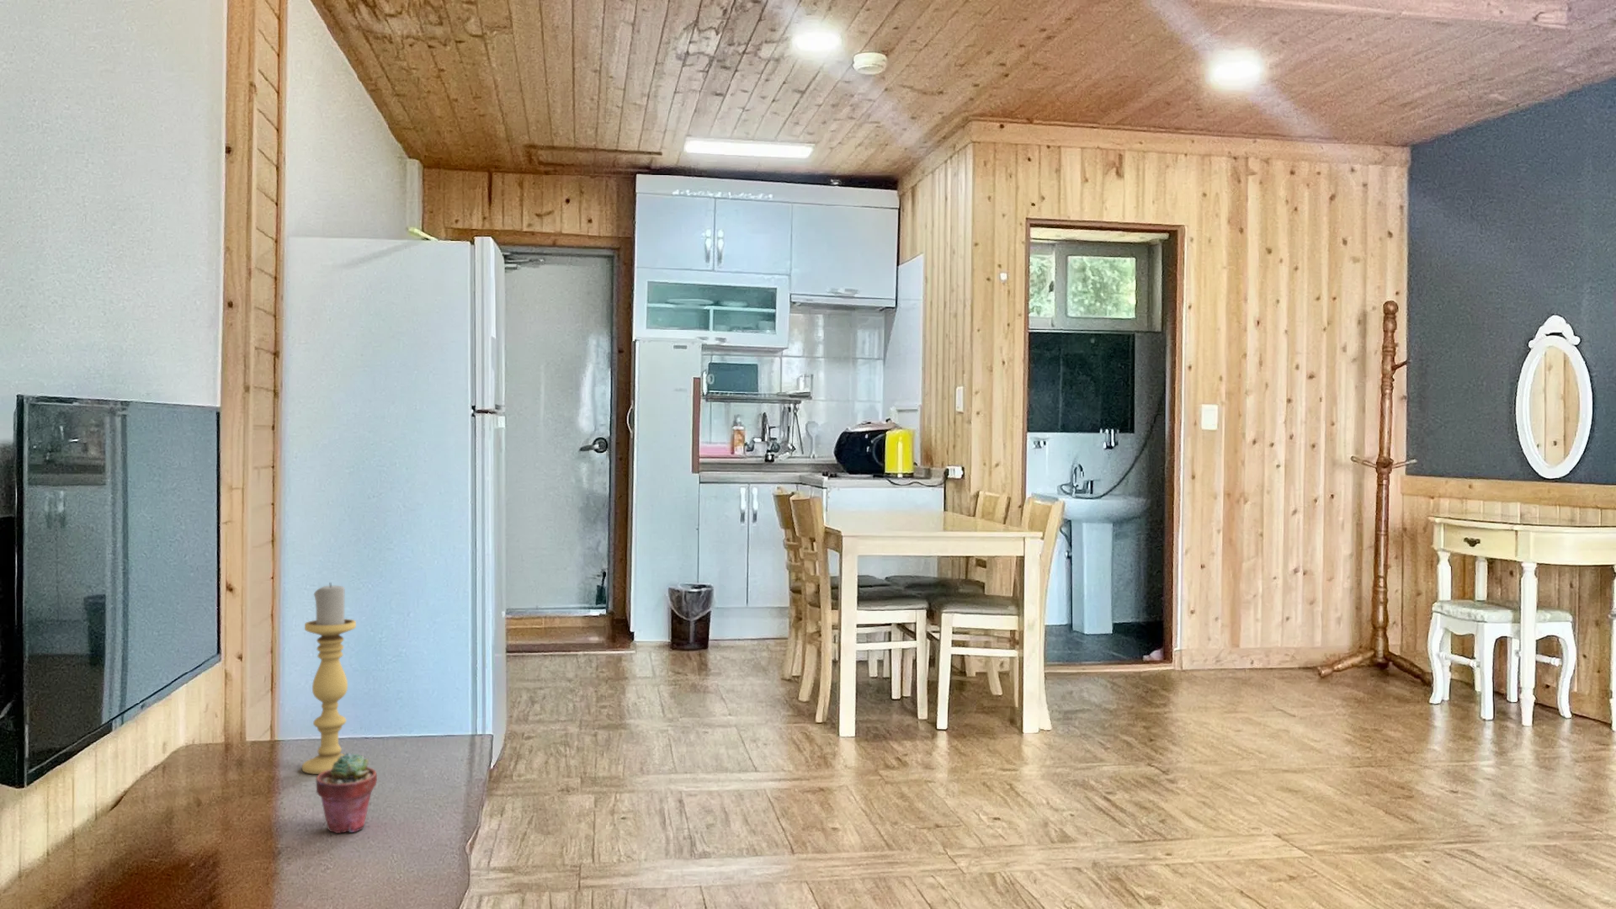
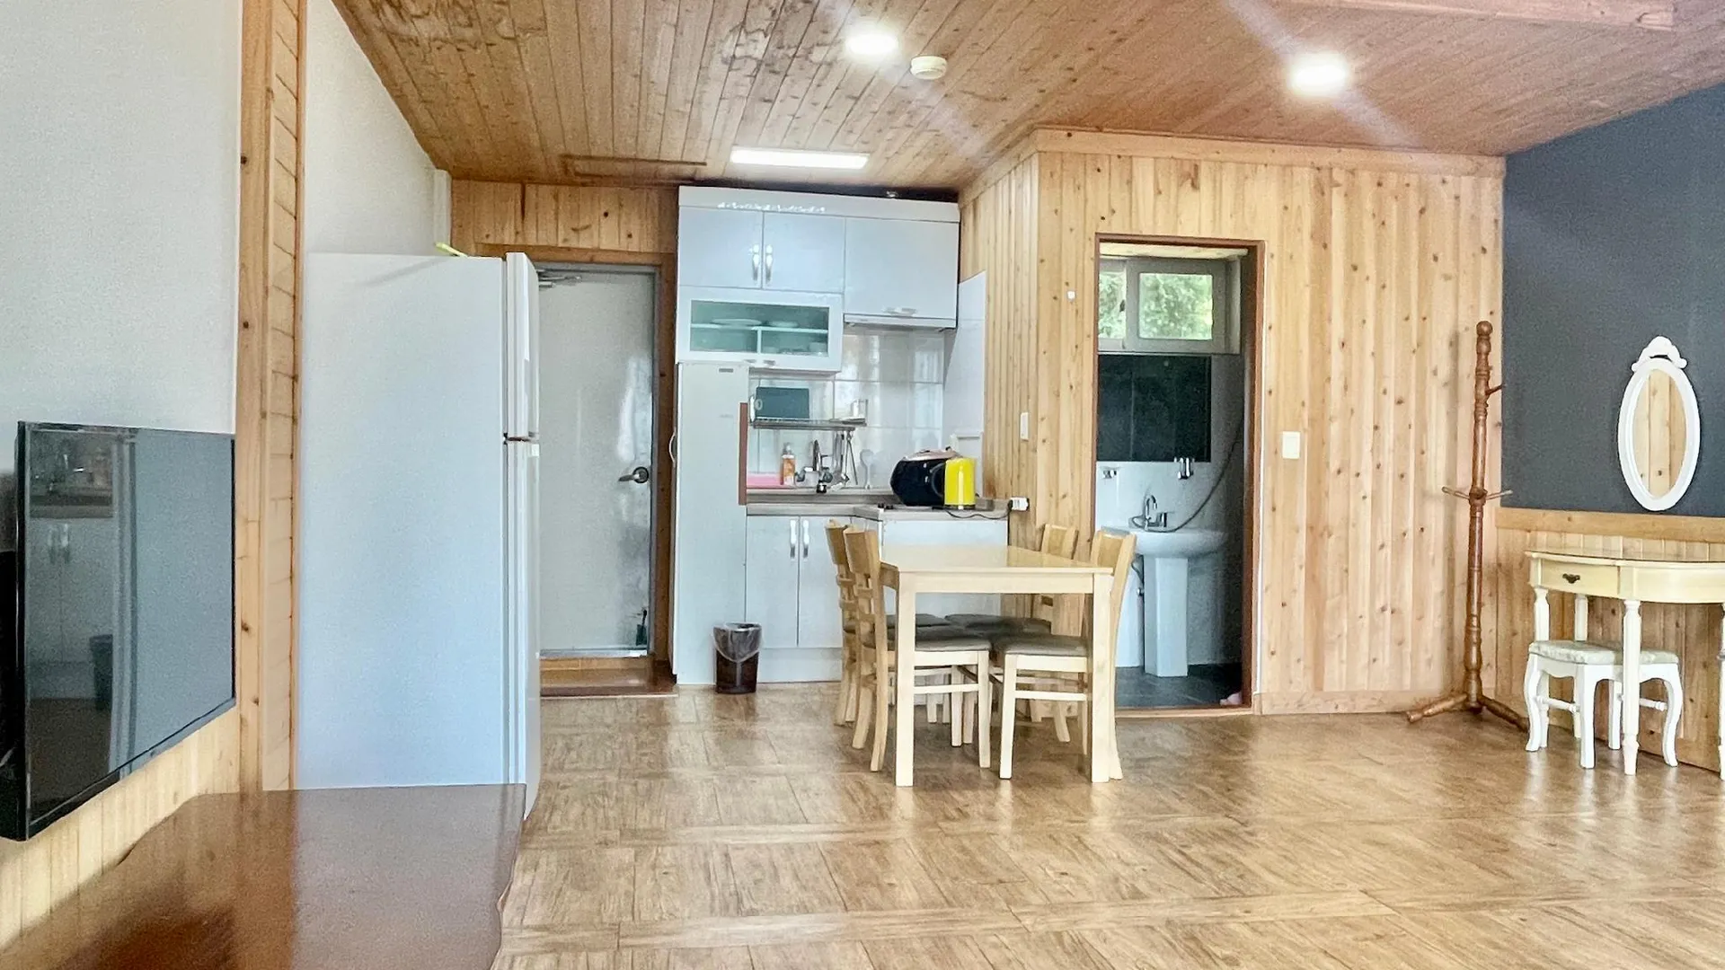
- potted succulent [315,751,377,835]
- candle holder [301,582,357,775]
